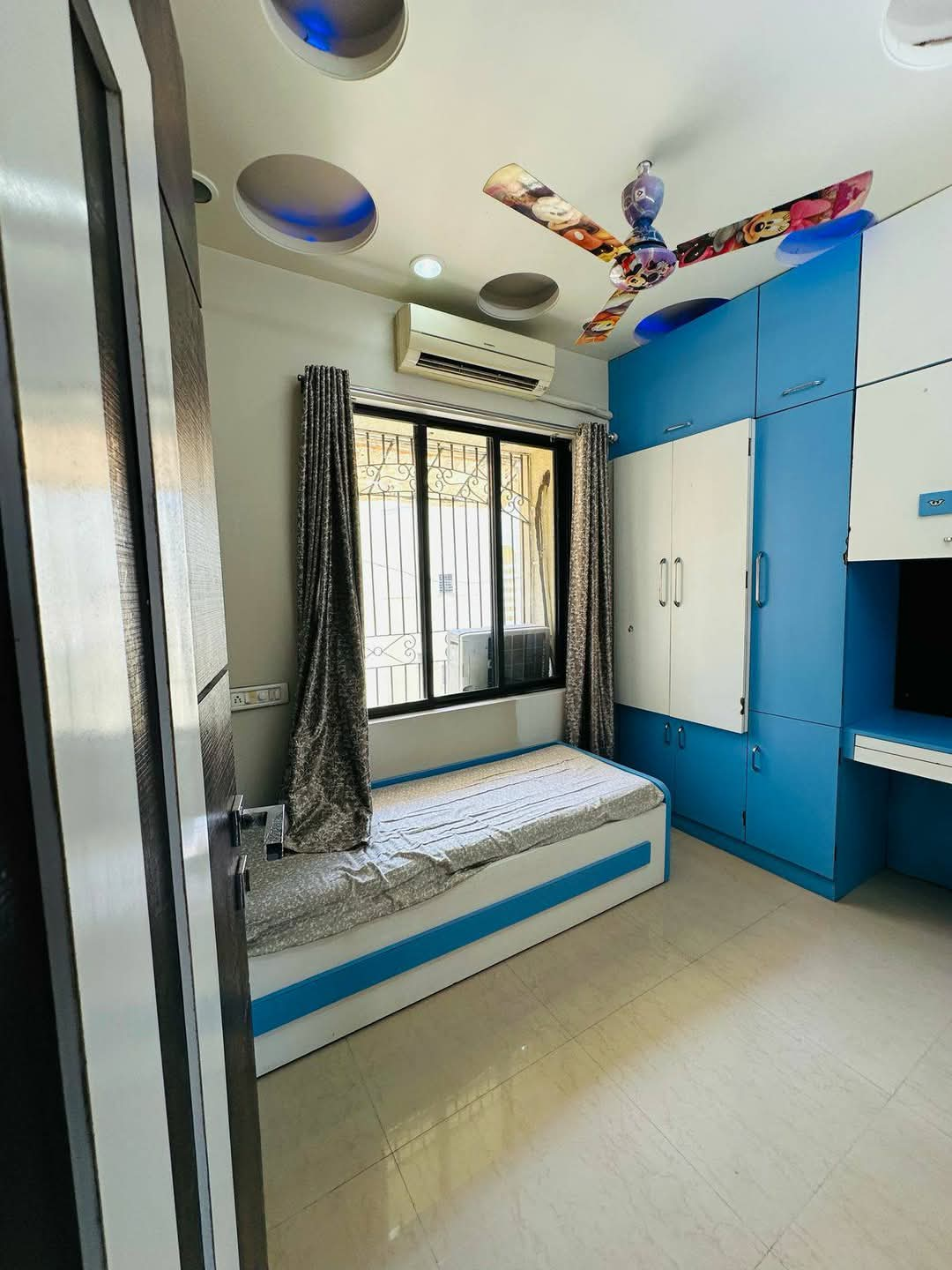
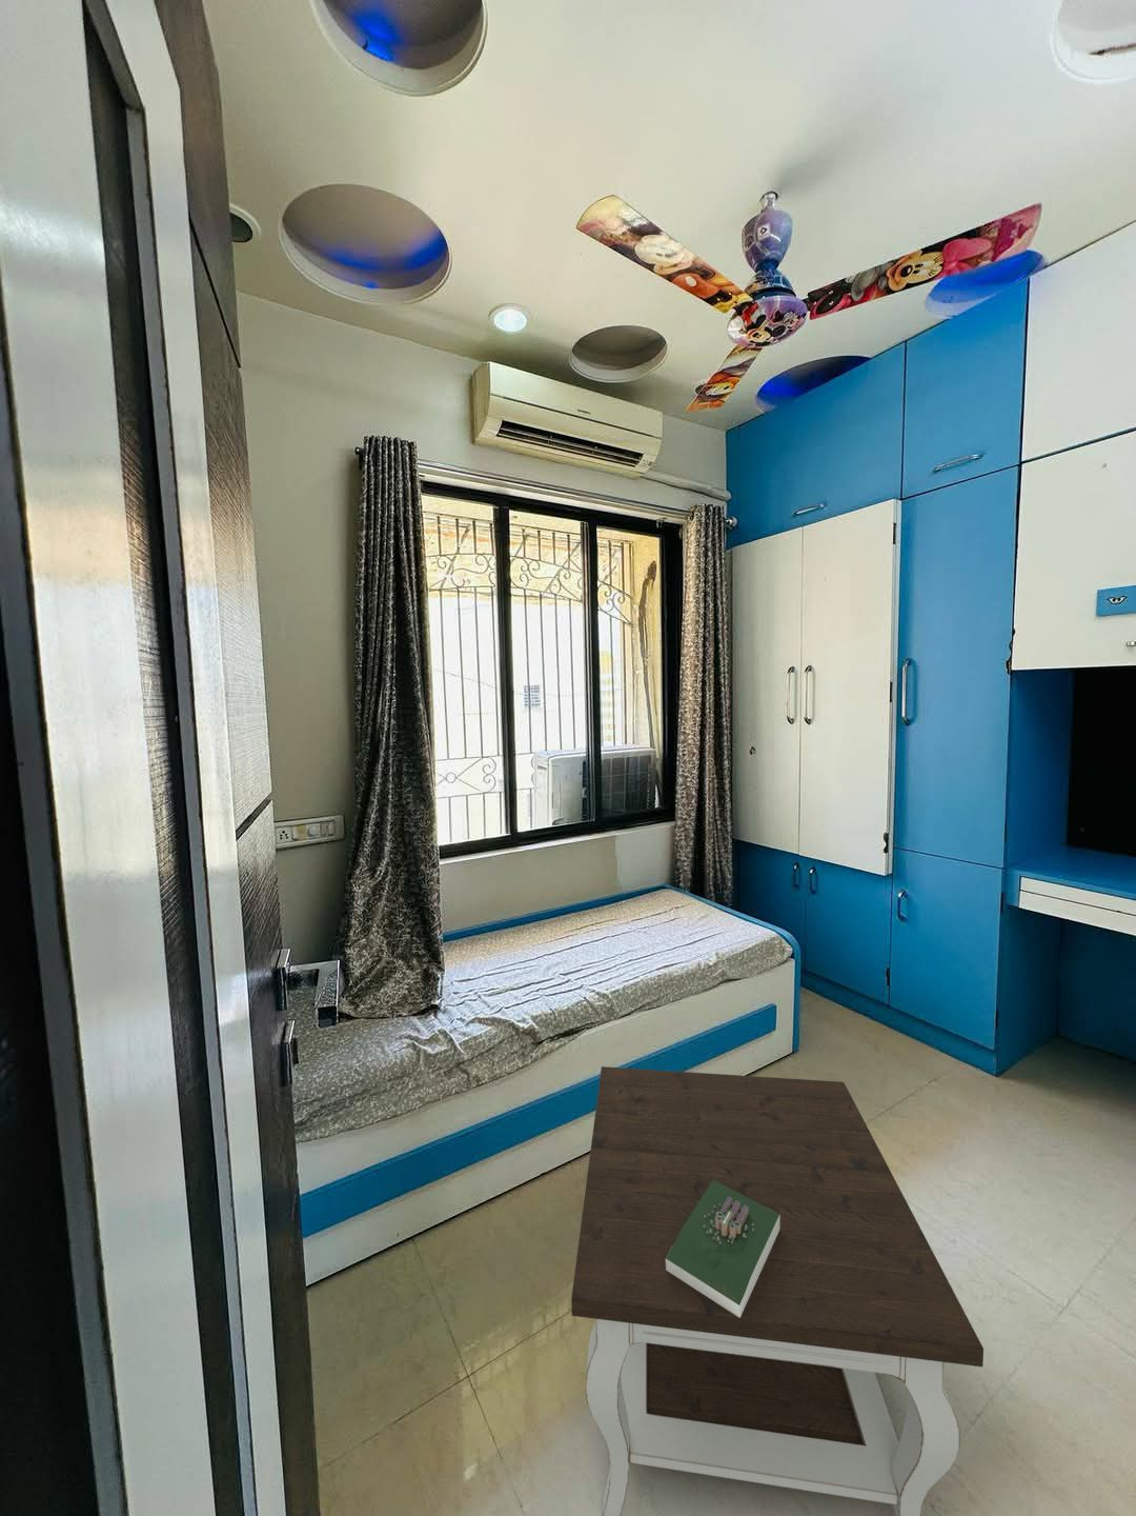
+ book [666,1181,779,1318]
+ side table [570,1066,984,1516]
